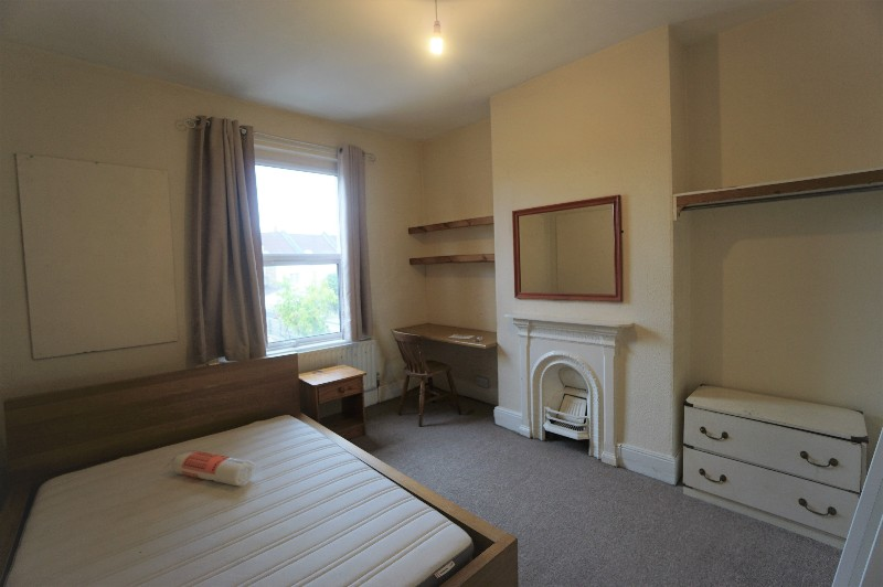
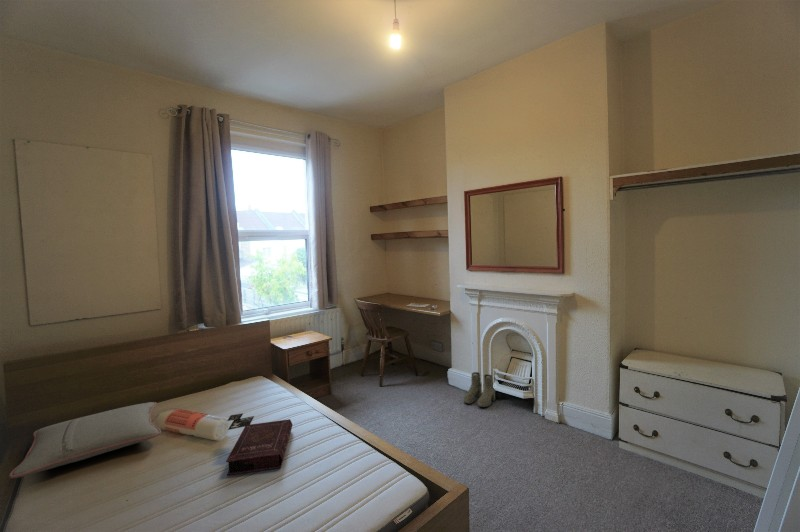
+ boots [463,371,496,408]
+ book [225,412,294,476]
+ pillow [8,401,162,479]
